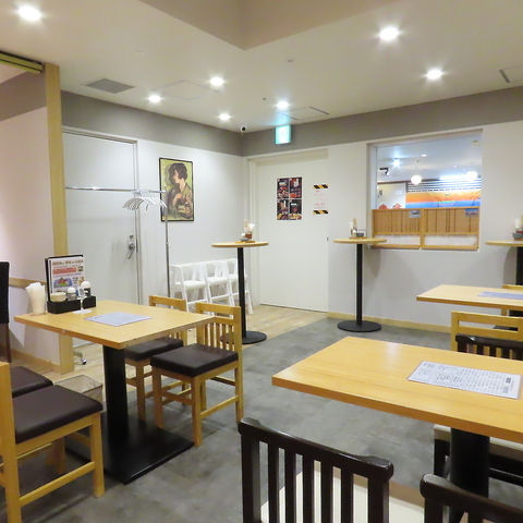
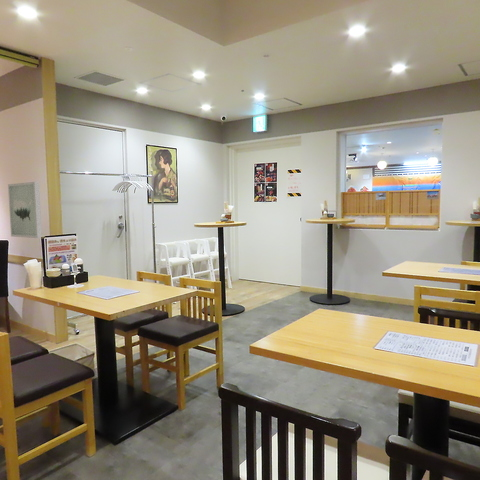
+ wall art [7,181,43,239]
